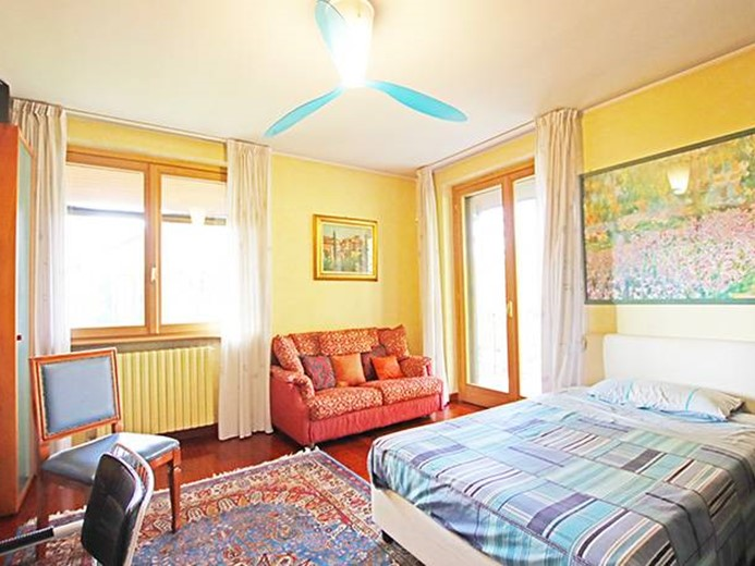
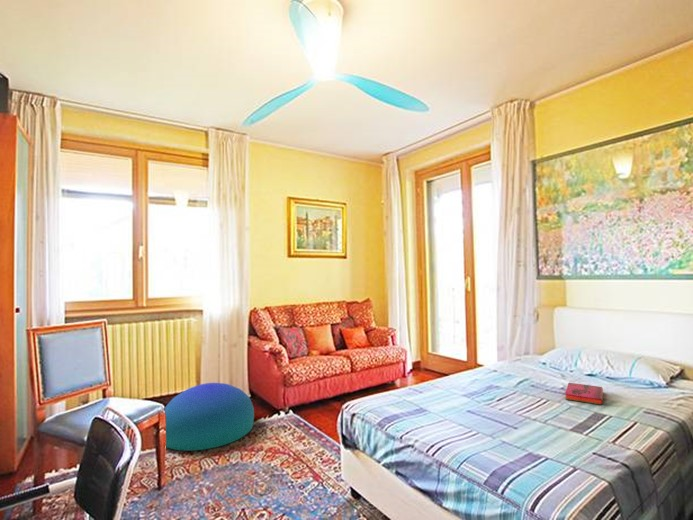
+ hardback book [564,382,604,406]
+ pouf [164,382,255,452]
